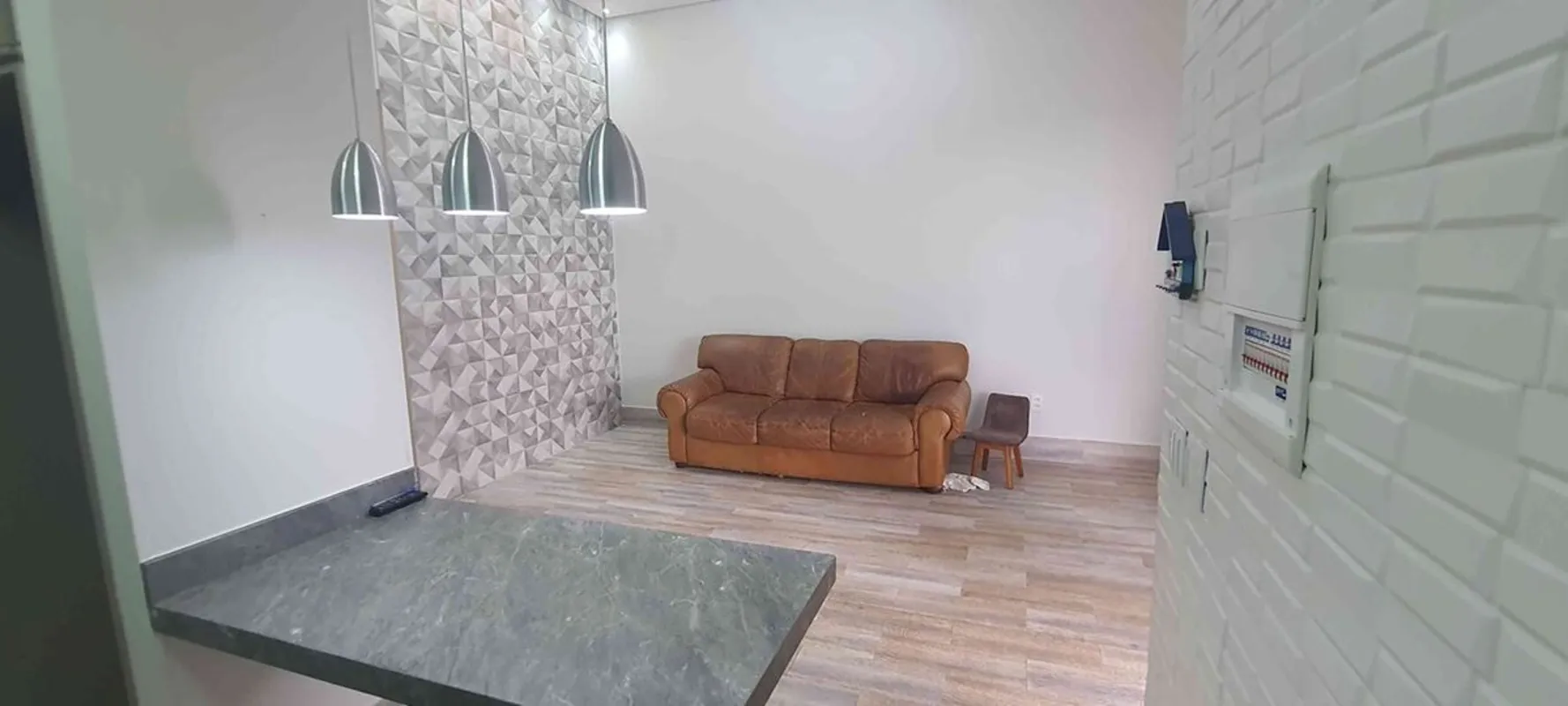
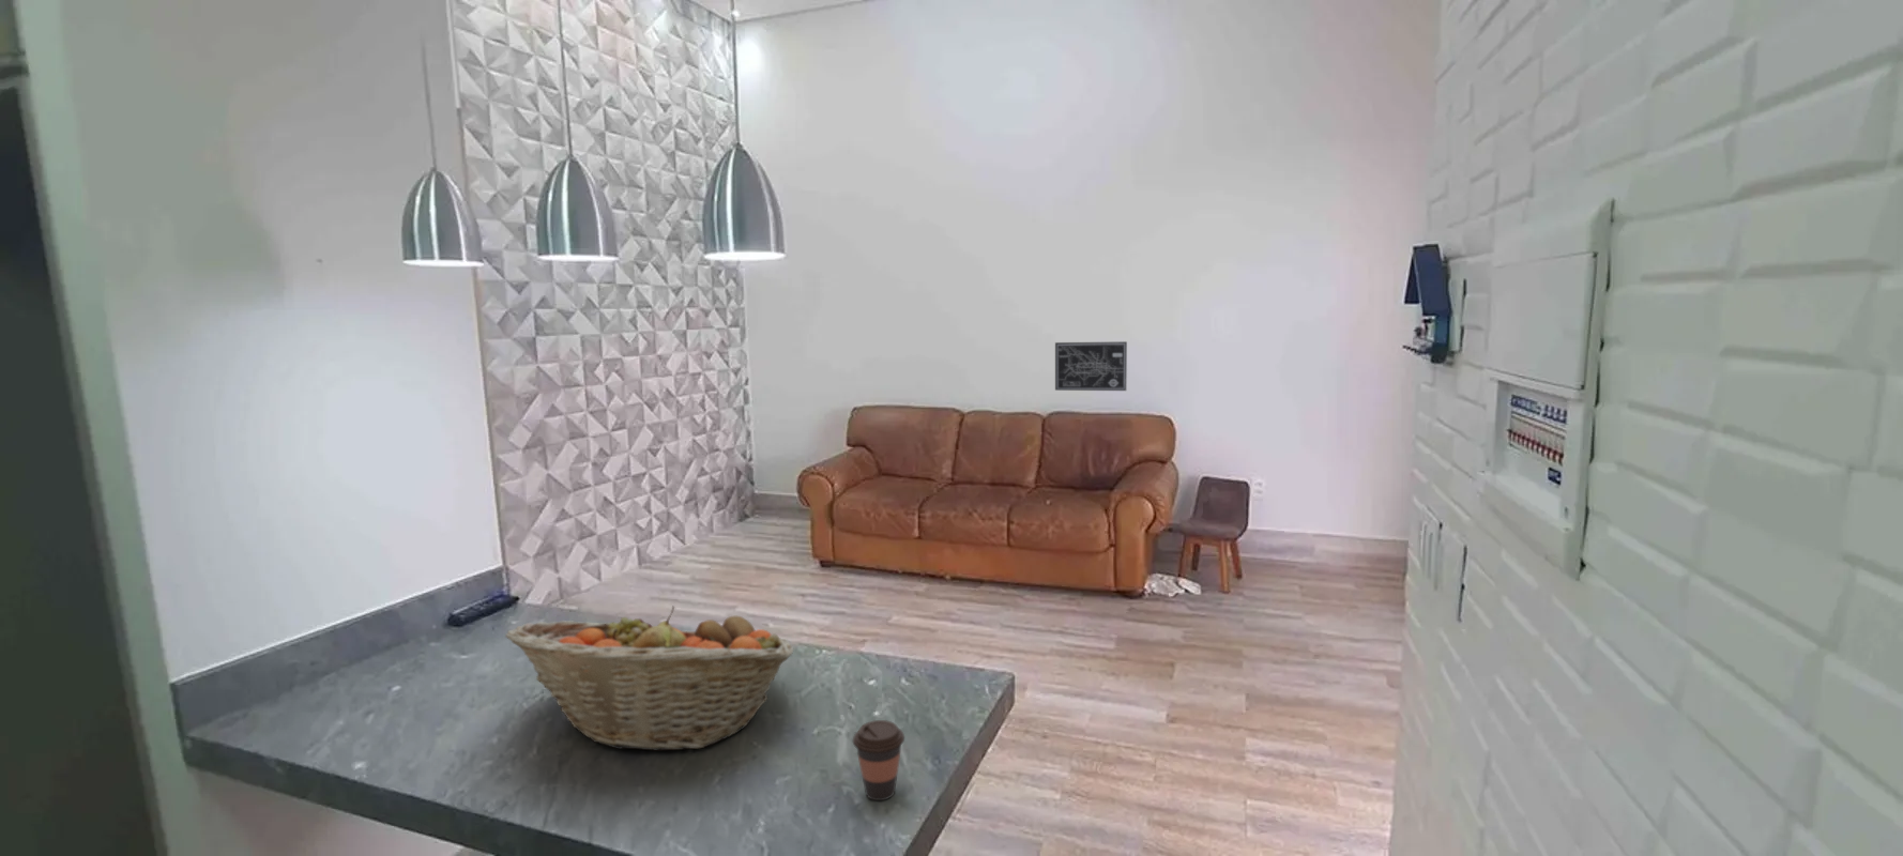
+ coffee cup [852,719,905,801]
+ wall art [1055,341,1129,392]
+ fruit basket [504,605,795,752]
